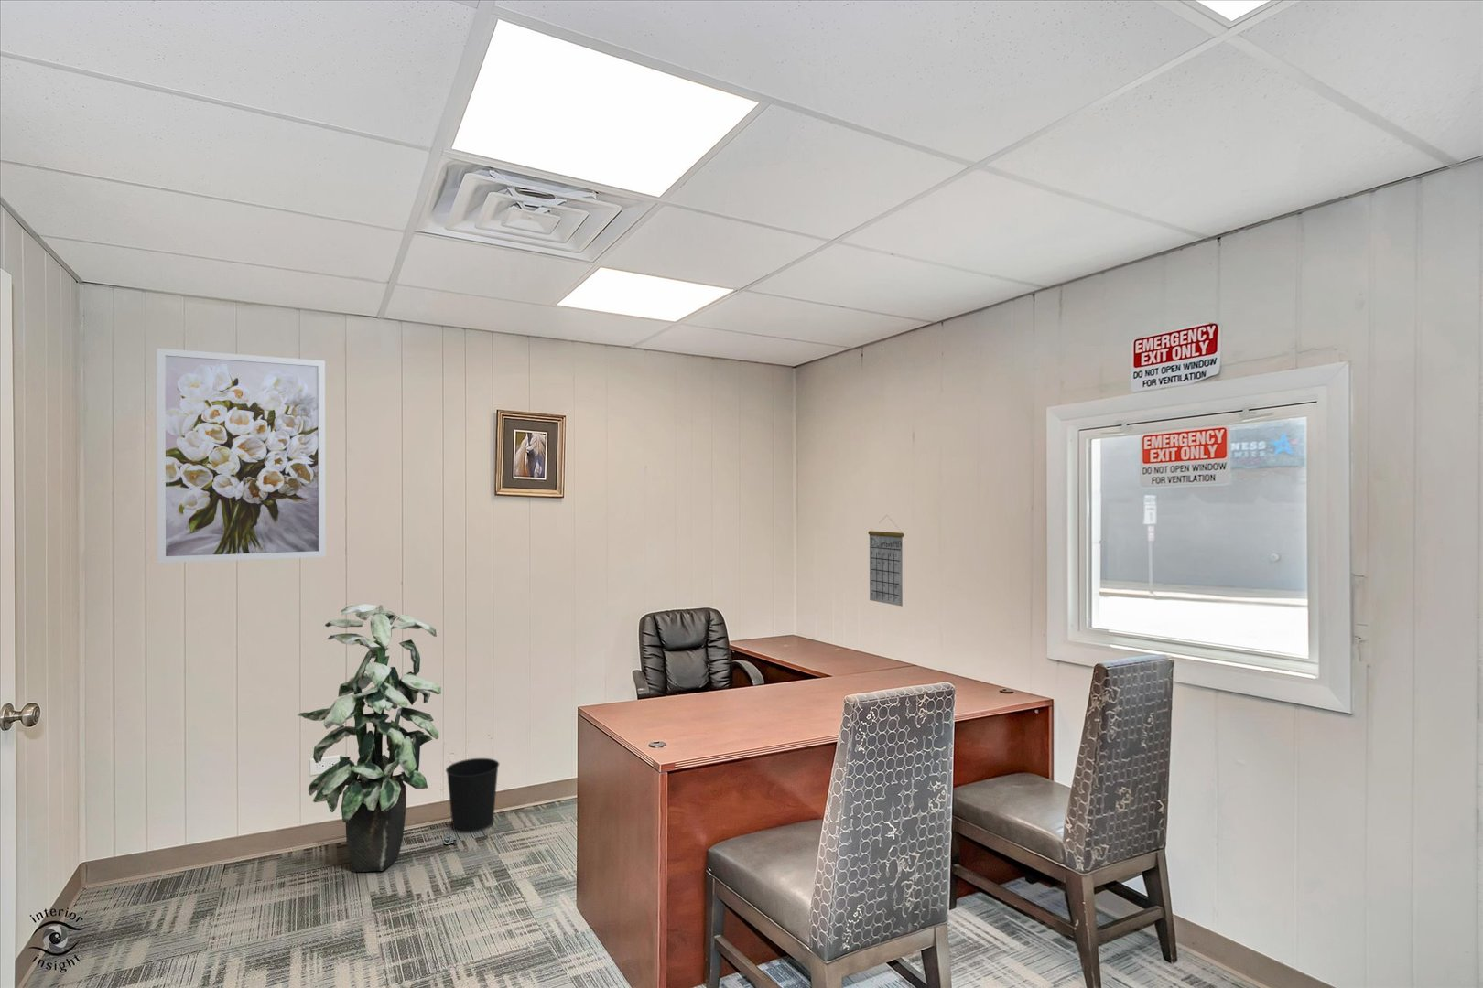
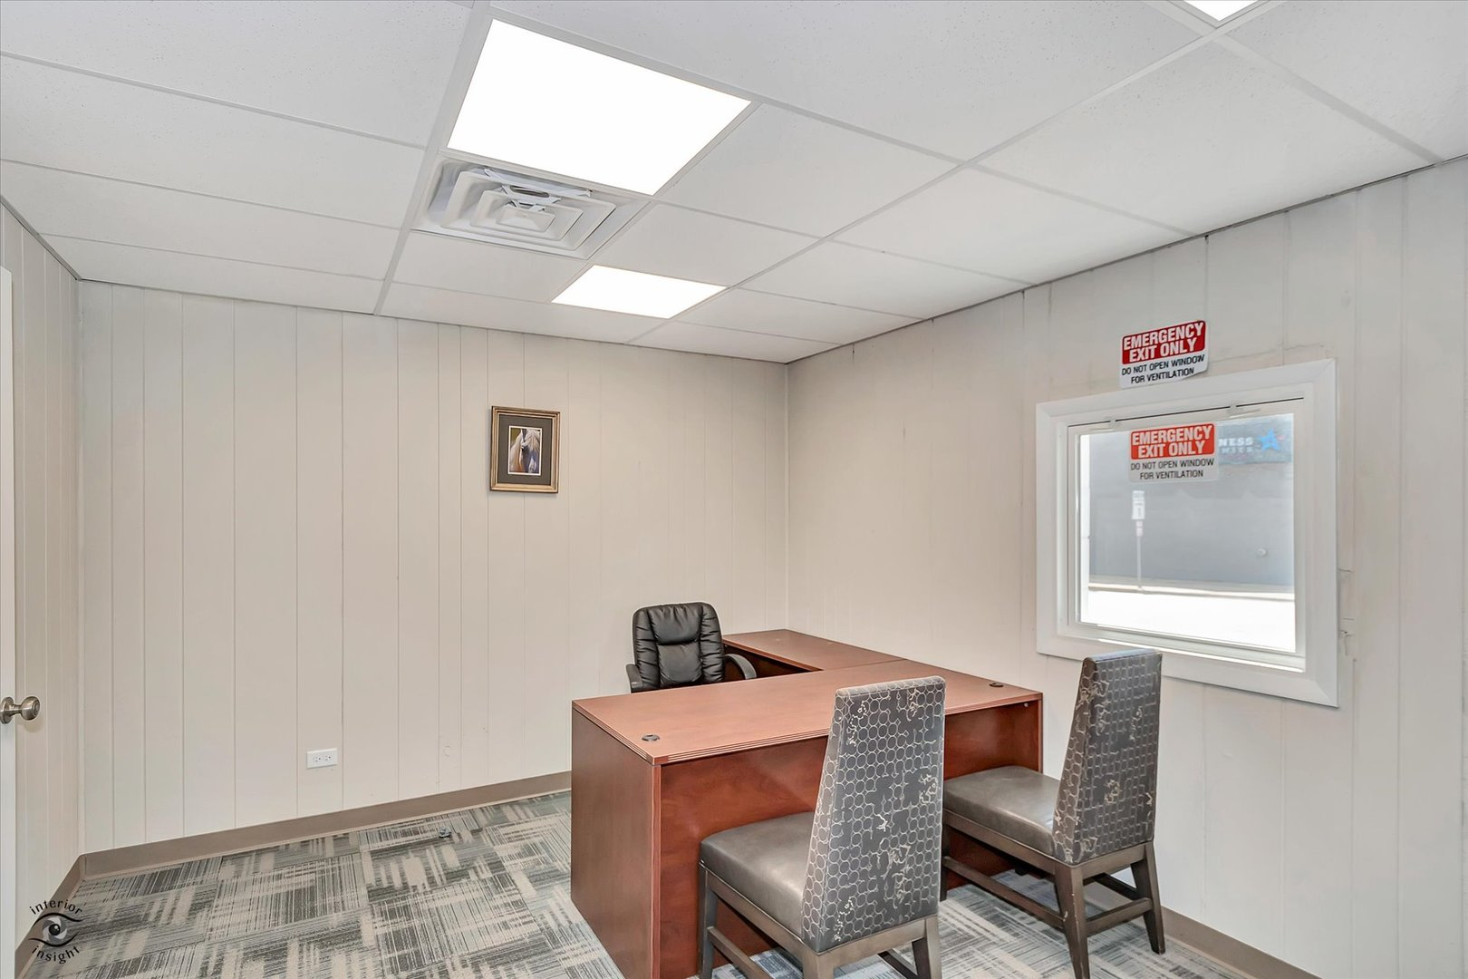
- wastebasket [445,758,500,835]
- indoor plant [297,603,442,872]
- wall art [156,347,326,565]
- calendar [867,514,905,608]
